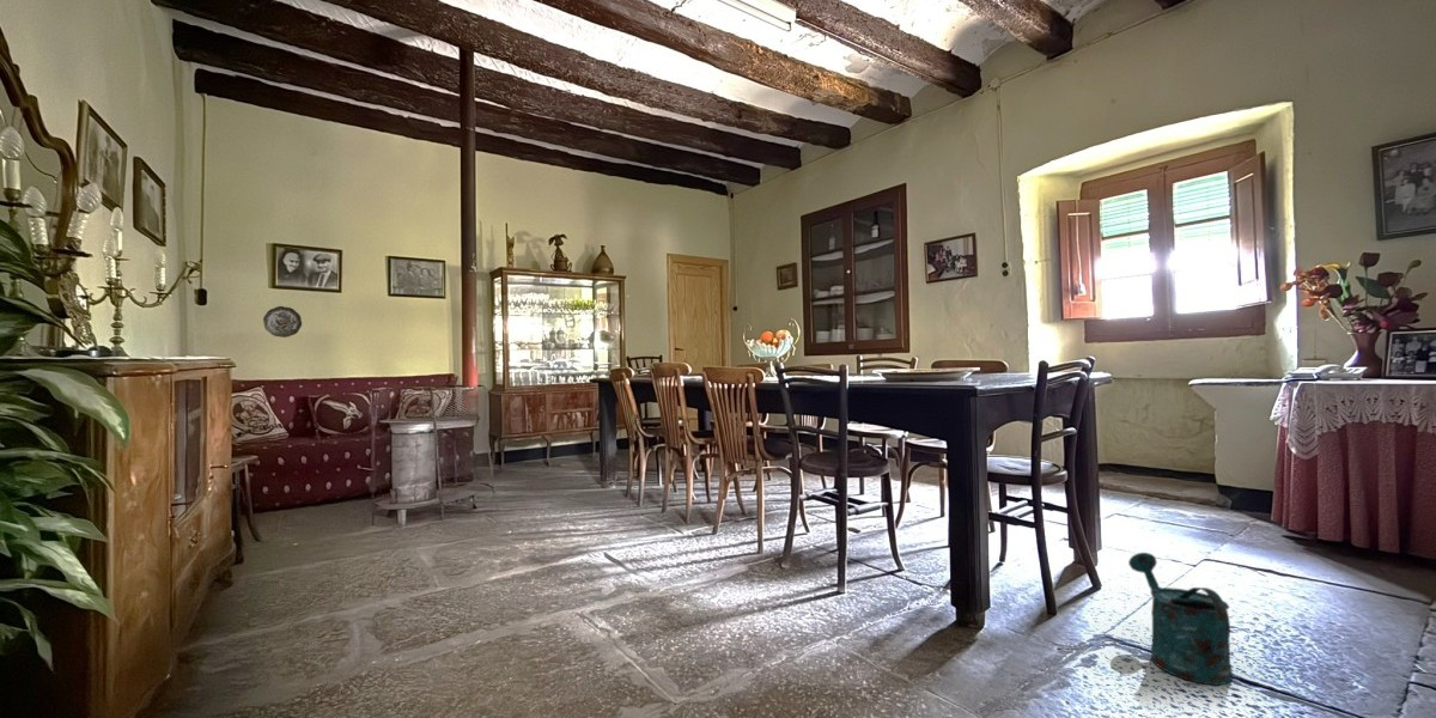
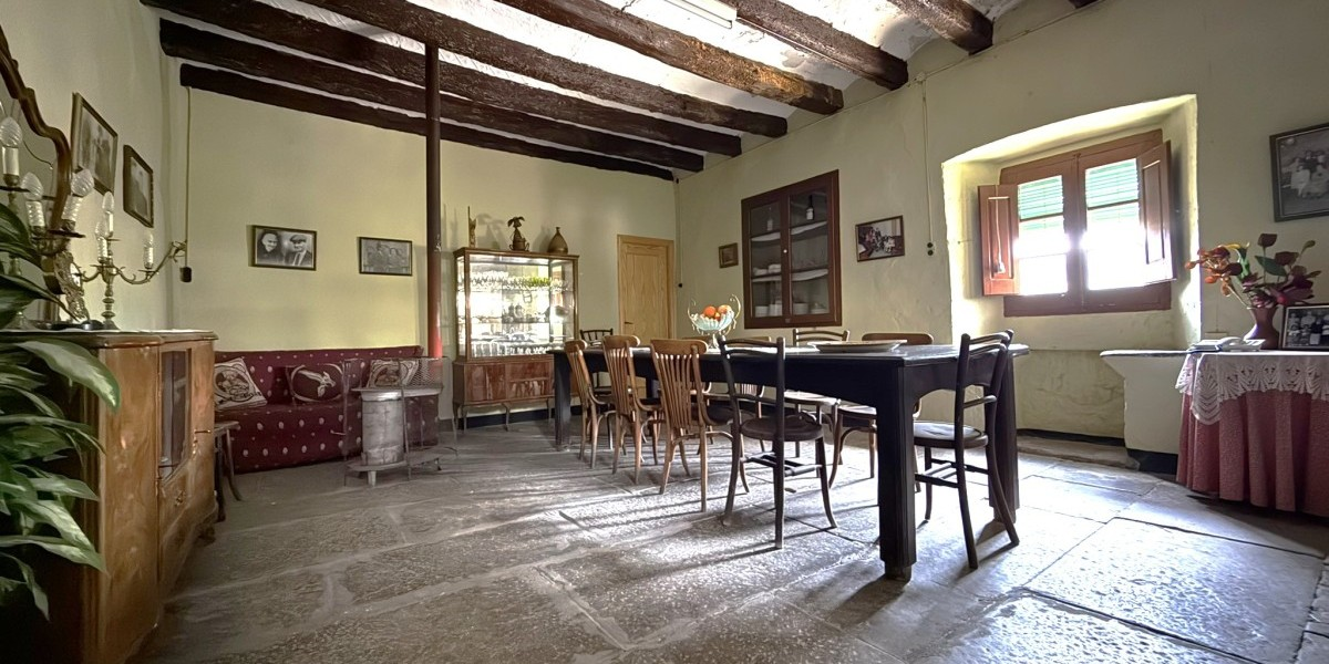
- watering can [1127,552,1234,687]
- decorative plate [262,305,303,339]
